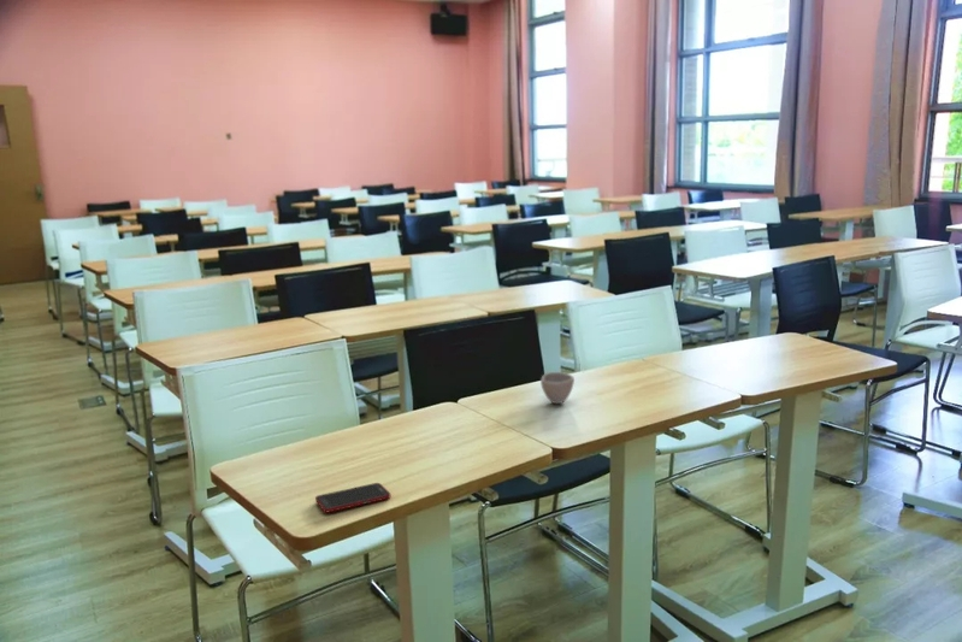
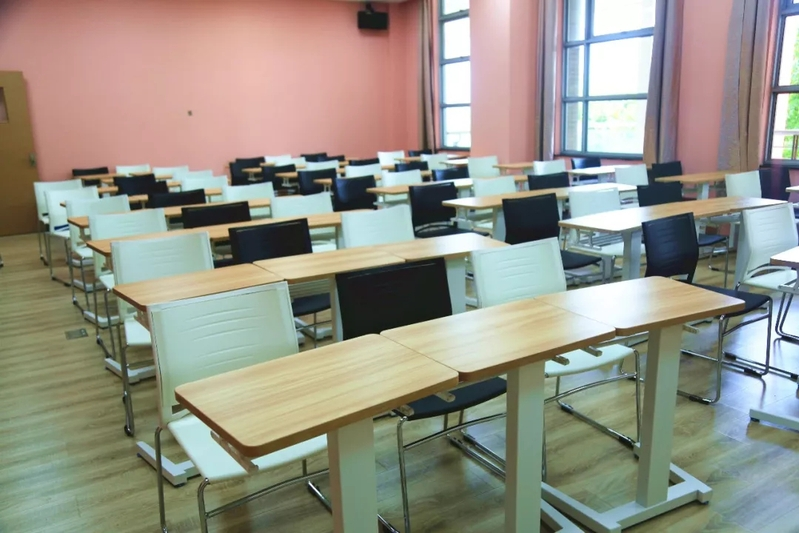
- cell phone [314,482,391,514]
- cup [539,371,576,405]
